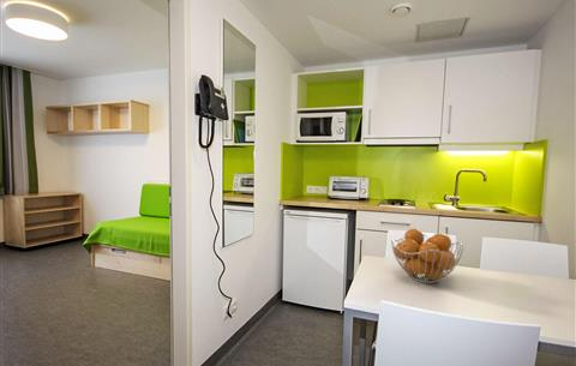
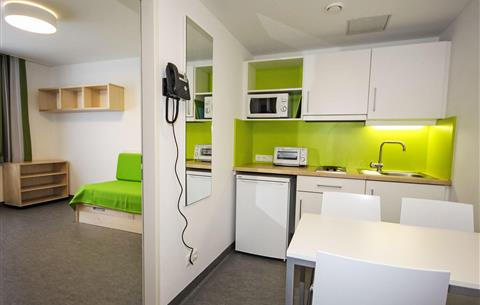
- fruit basket [390,227,464,284]
